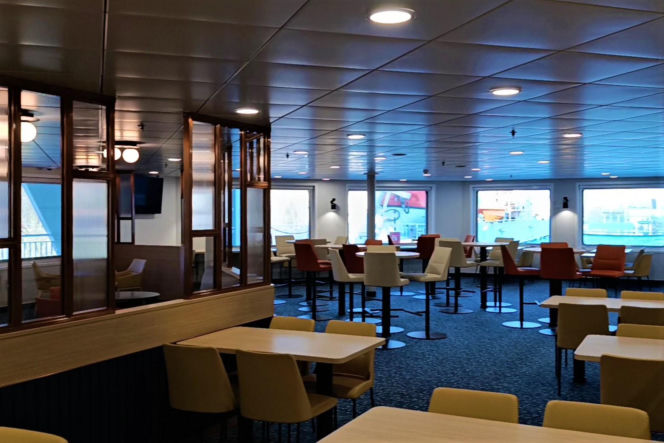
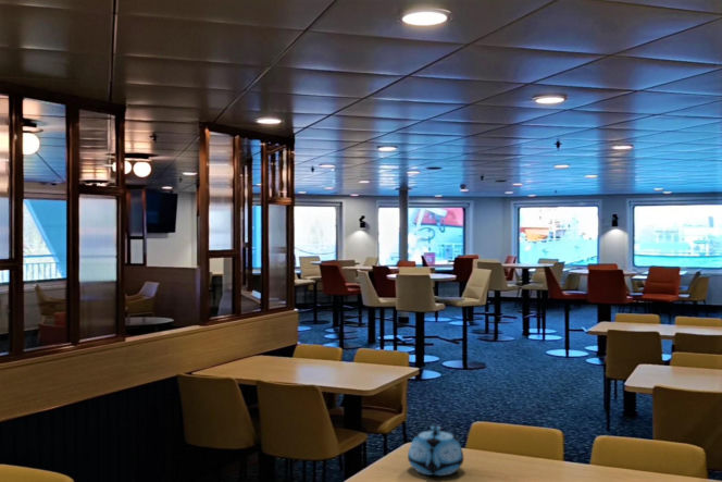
+ teapot [407,424,464,477]
